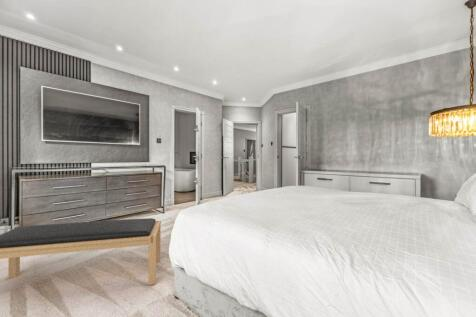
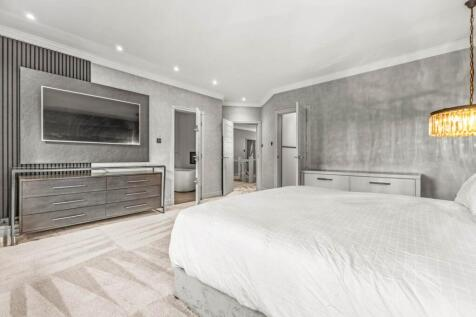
- bench [0,217,162,286]
